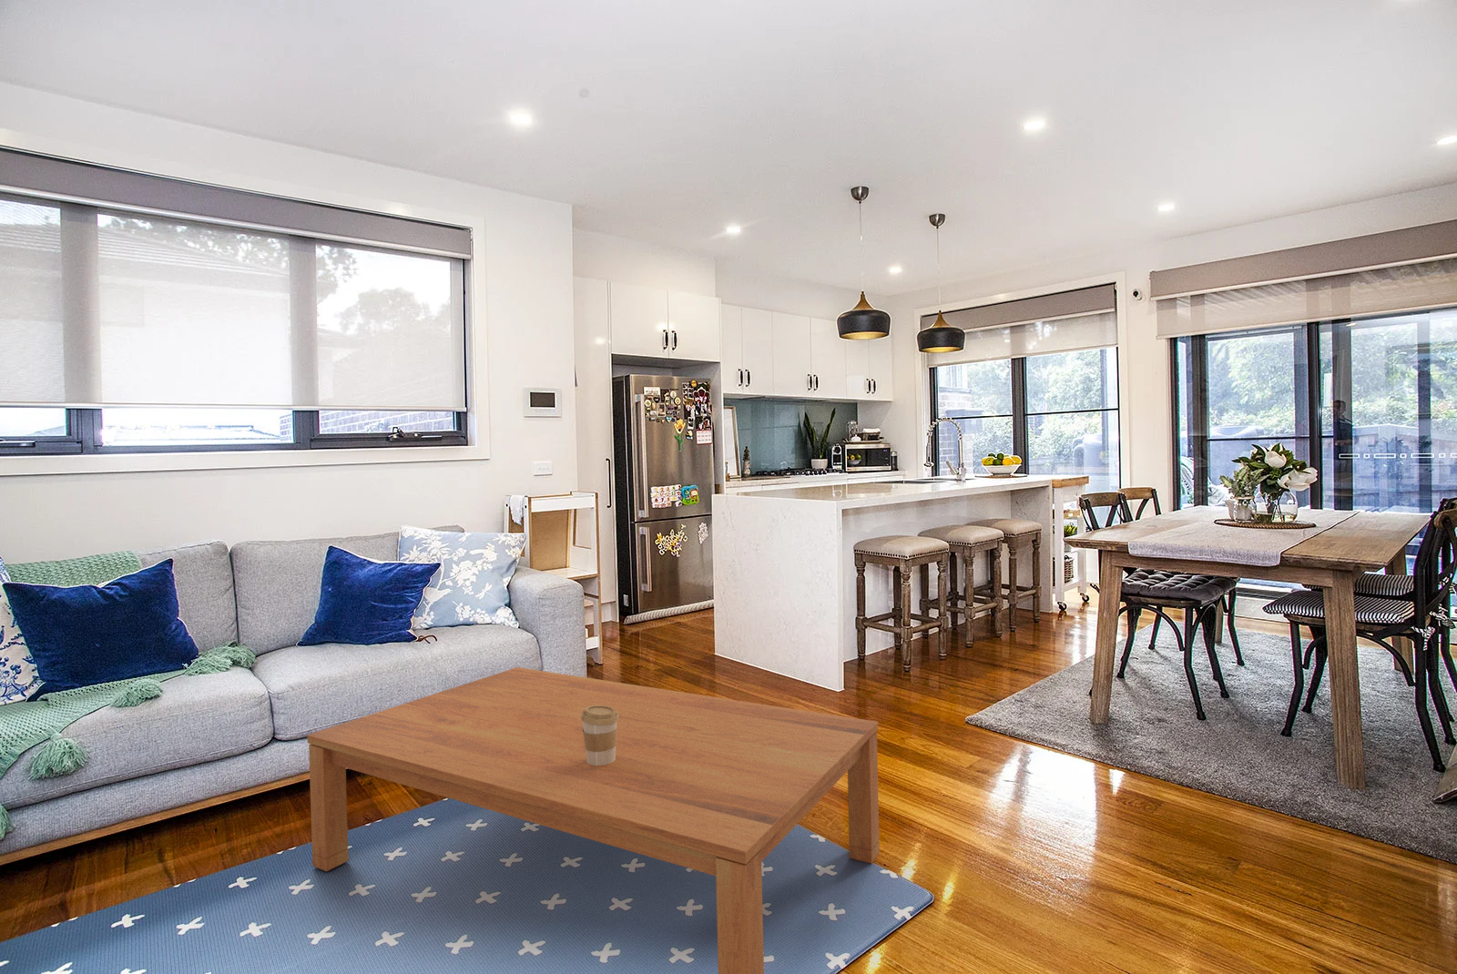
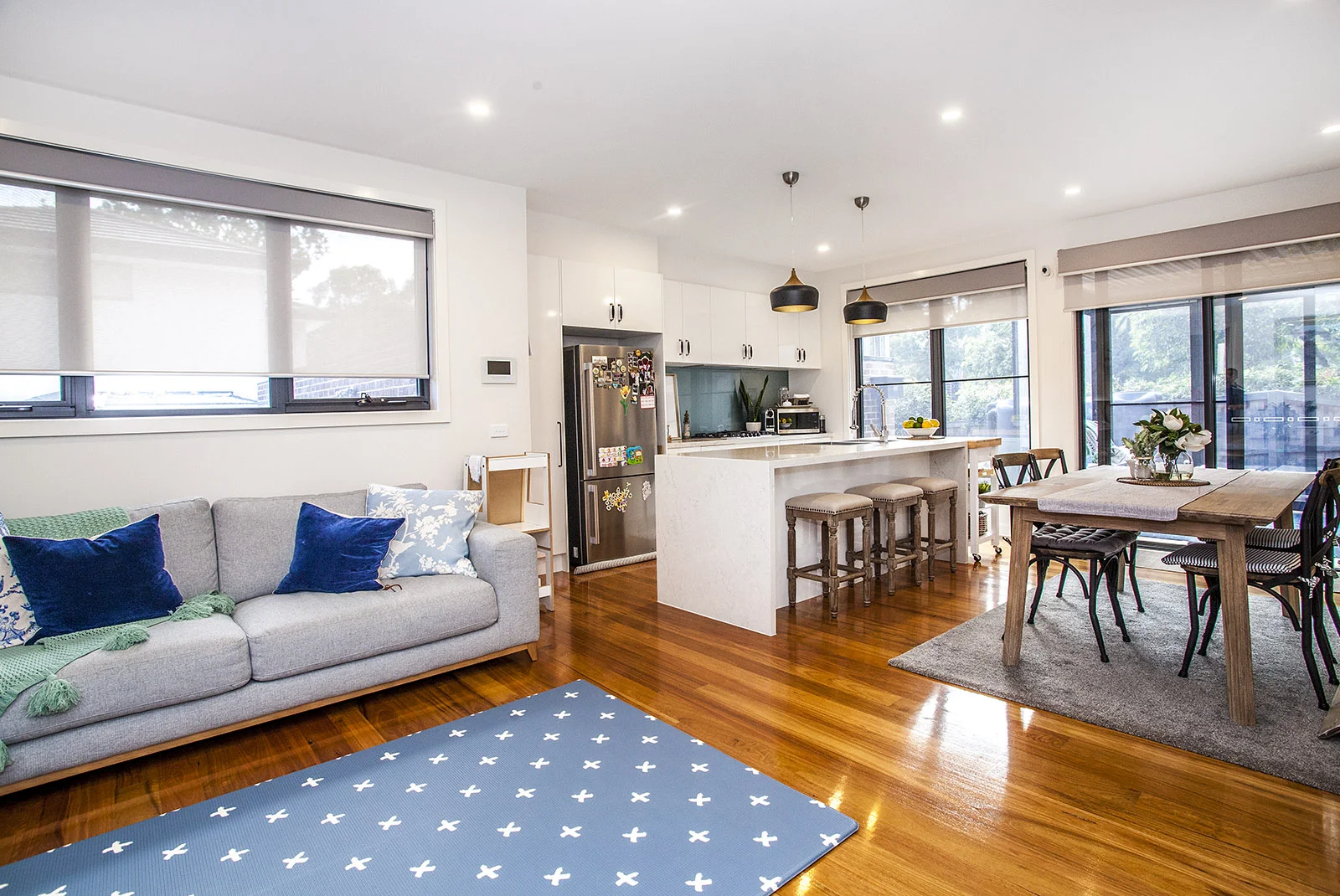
- coffee table [306,666,881,974]
- coffee cup [581,705,620,765]
